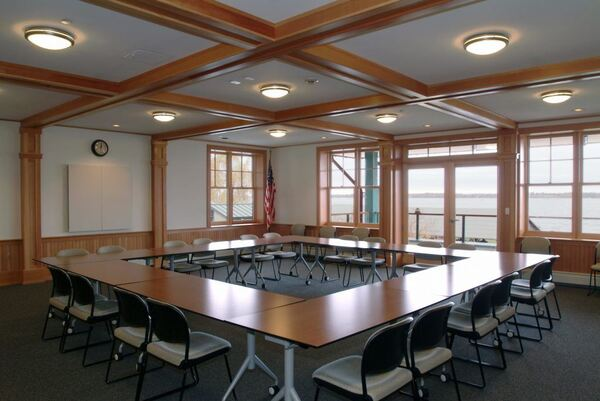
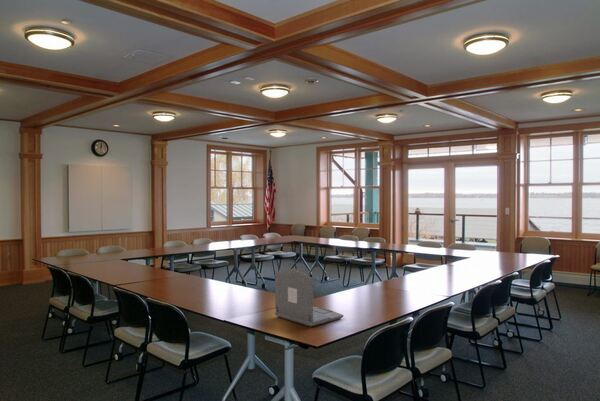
+ laptop [273,268,344,328]
